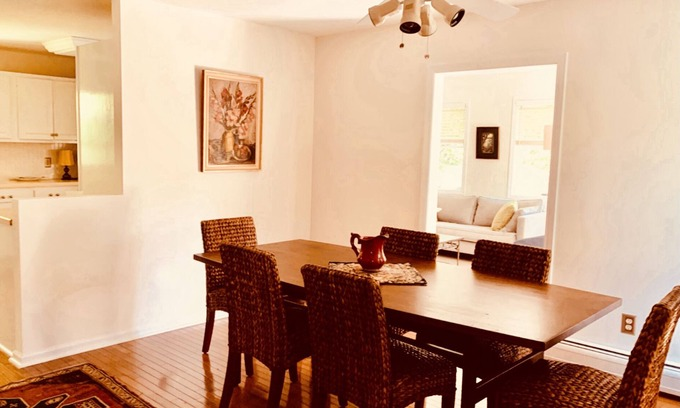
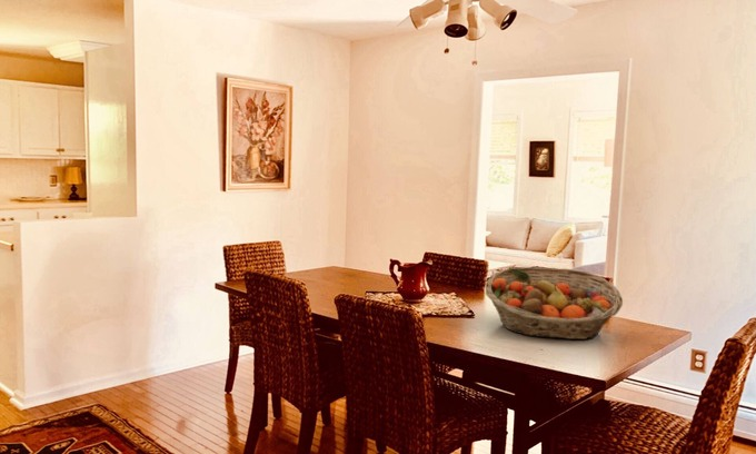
+ fruit basket [484,266,624,340]
